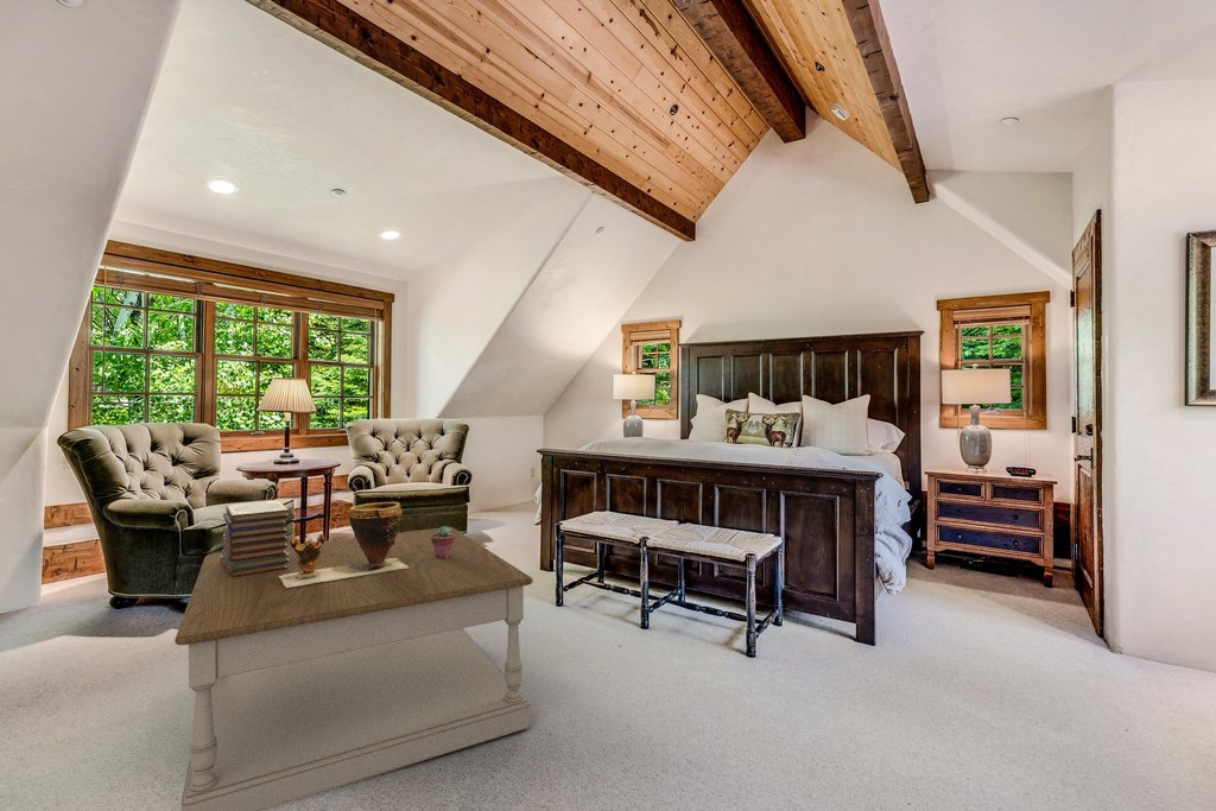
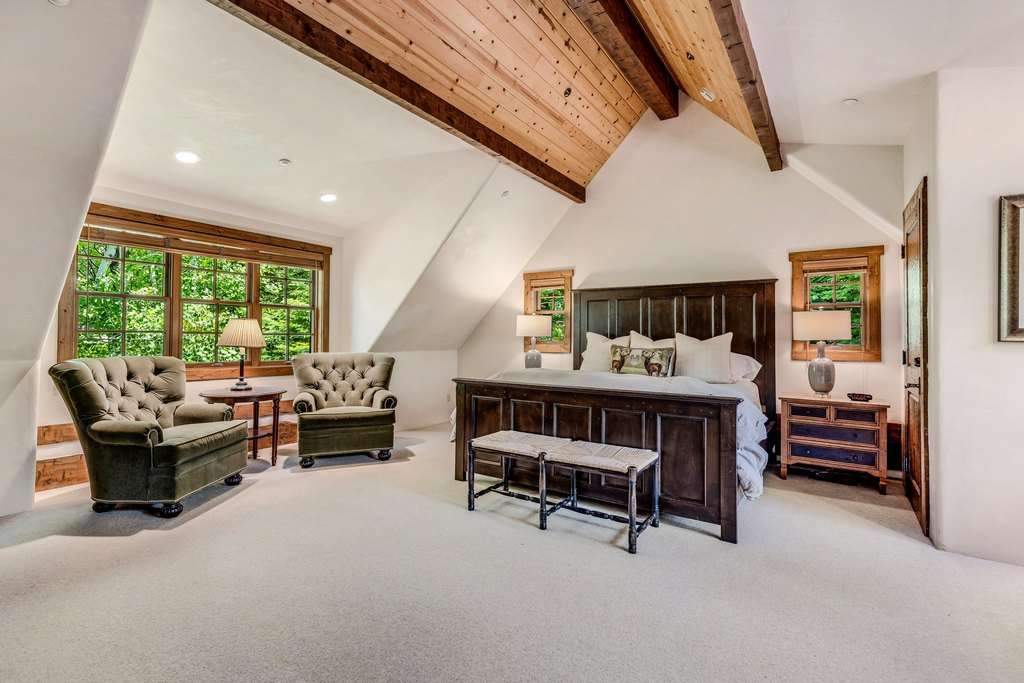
- coffee table [173,526,534,811]
- book stack [220,500,290,578]
- potted succulent [431,525,455,558]
- clay pot [279,500,408,588]
